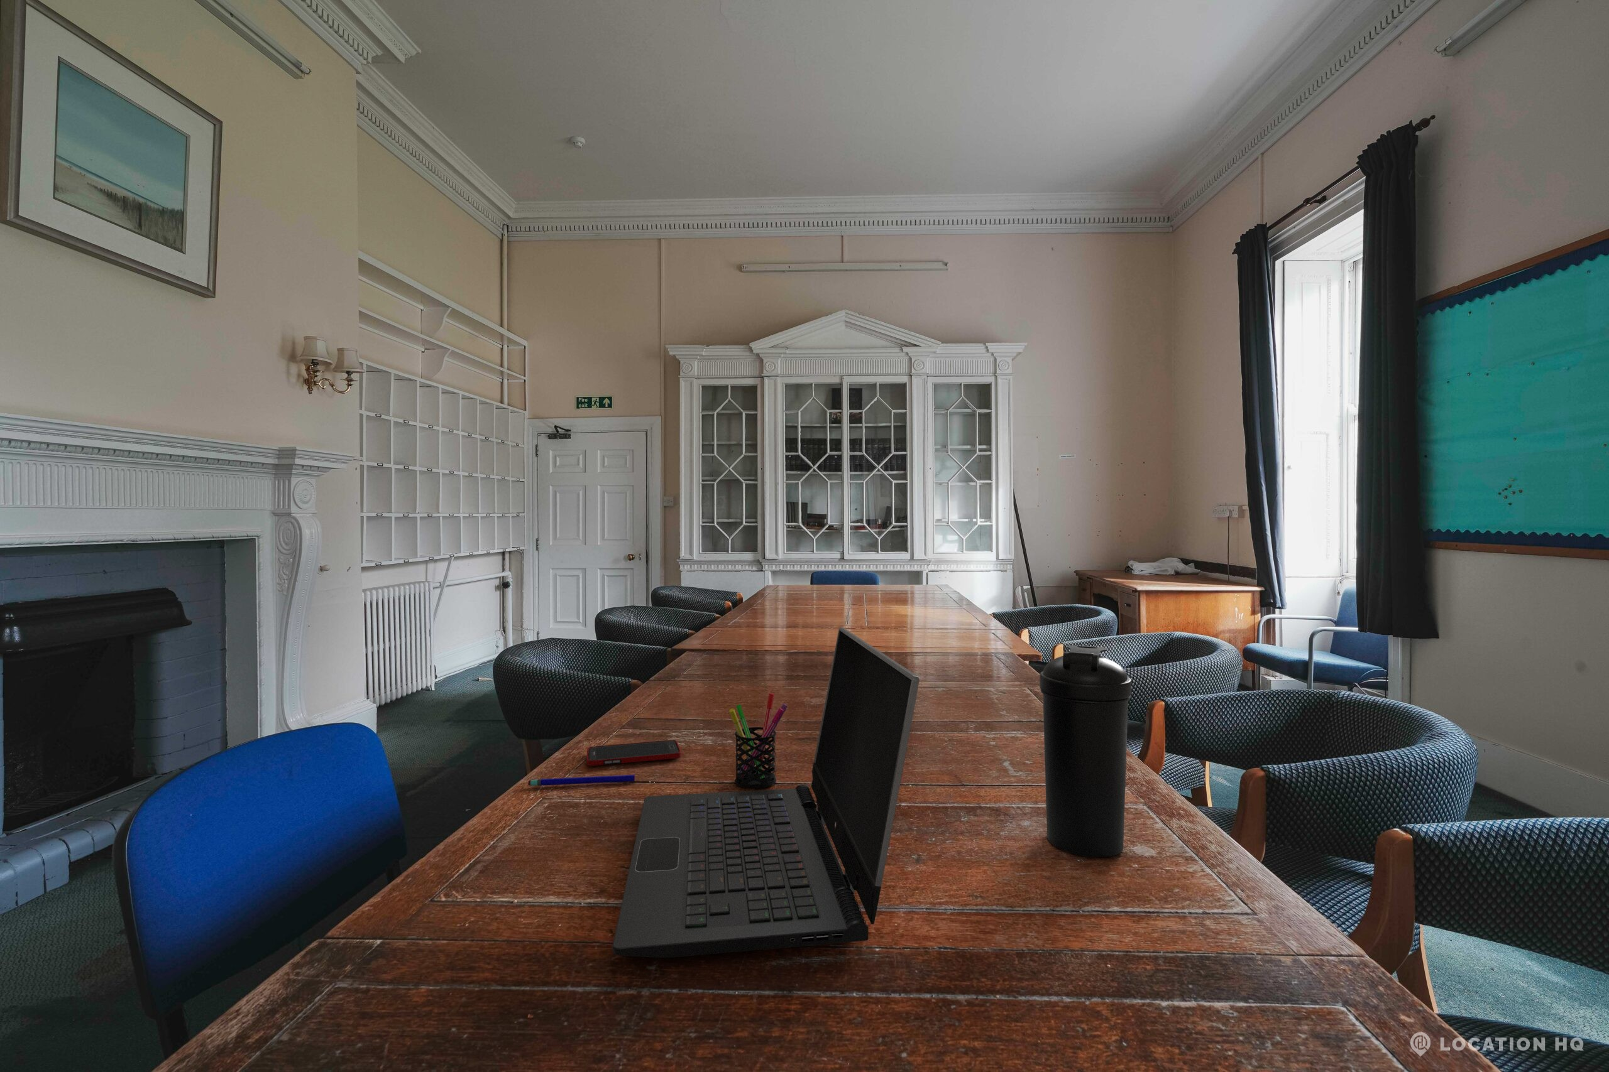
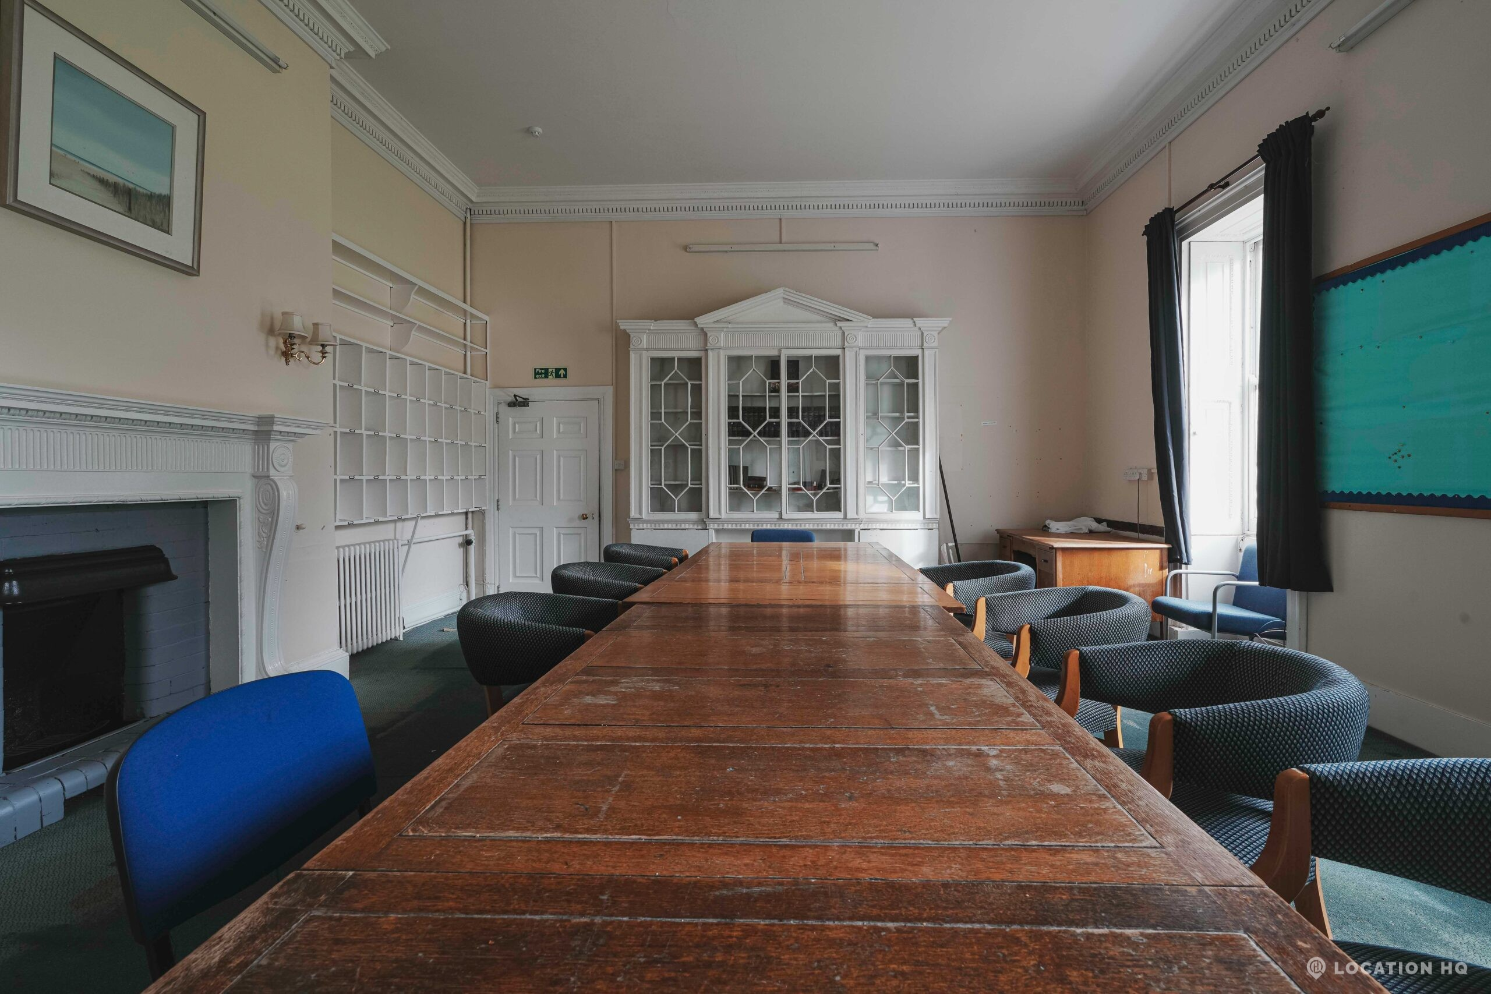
- cell phone [585,739,682,767]
- pen holder [728,693,788,790]
- pen [527,774,636,786]
- water bottle [1039,645,1133,858]
- laptop computer [612,626,921,958]
